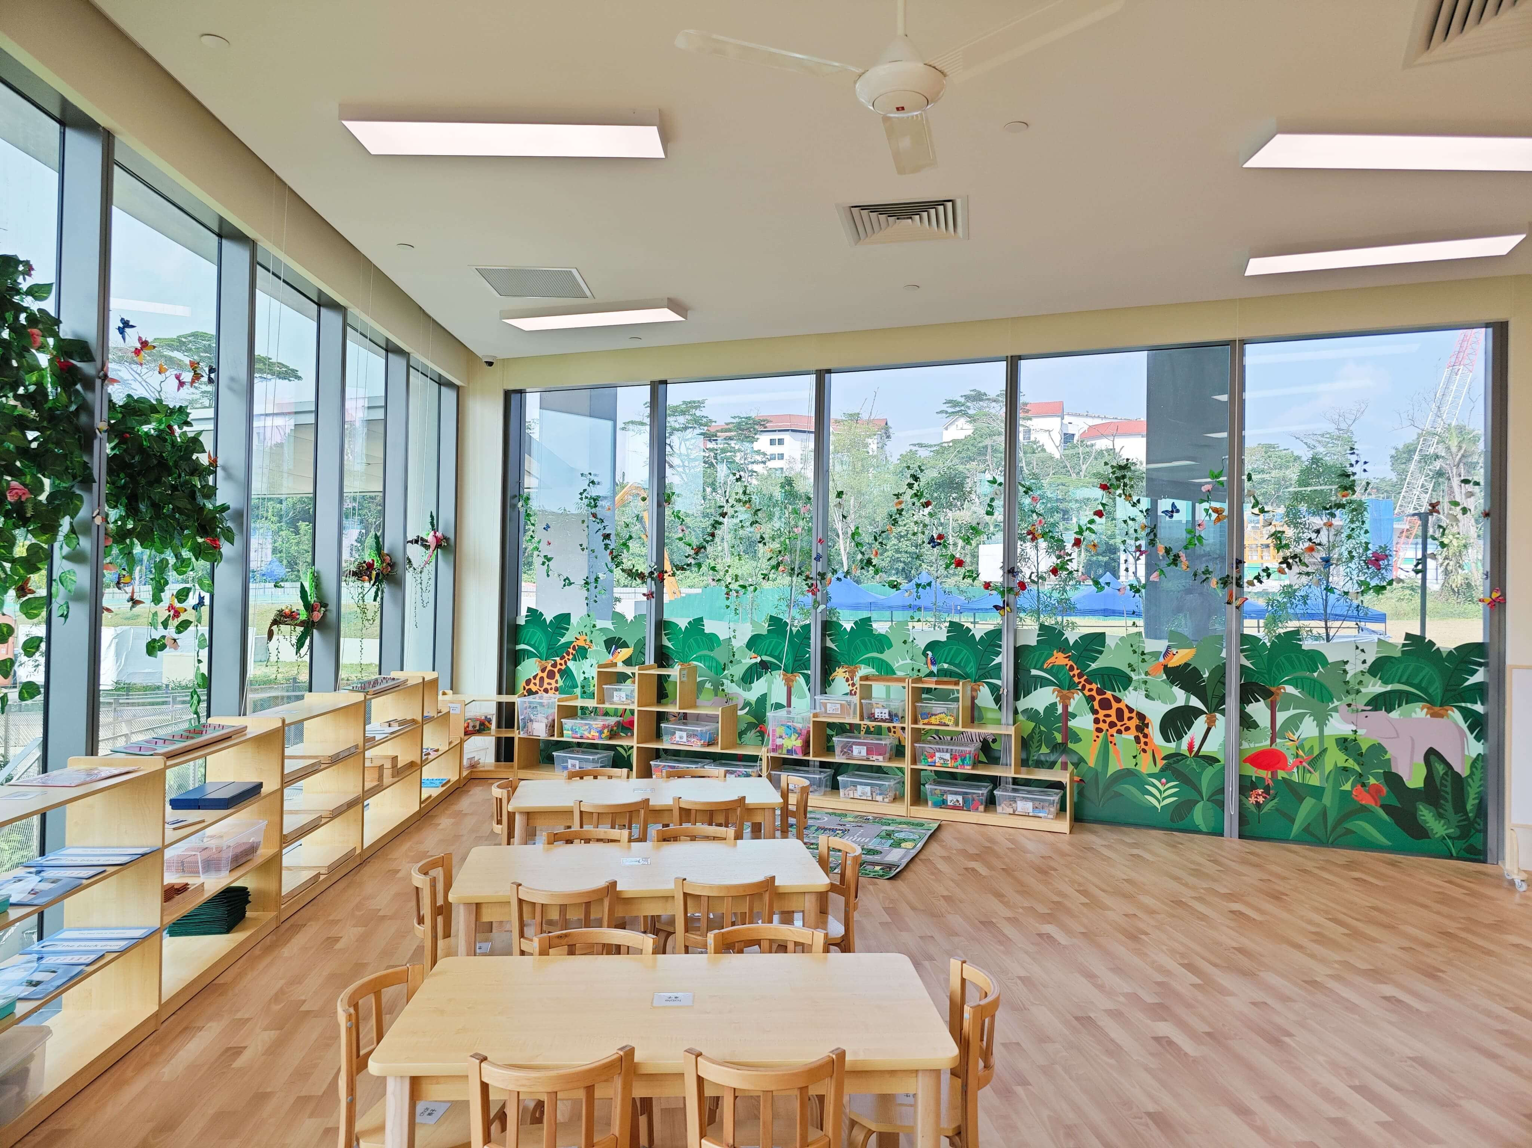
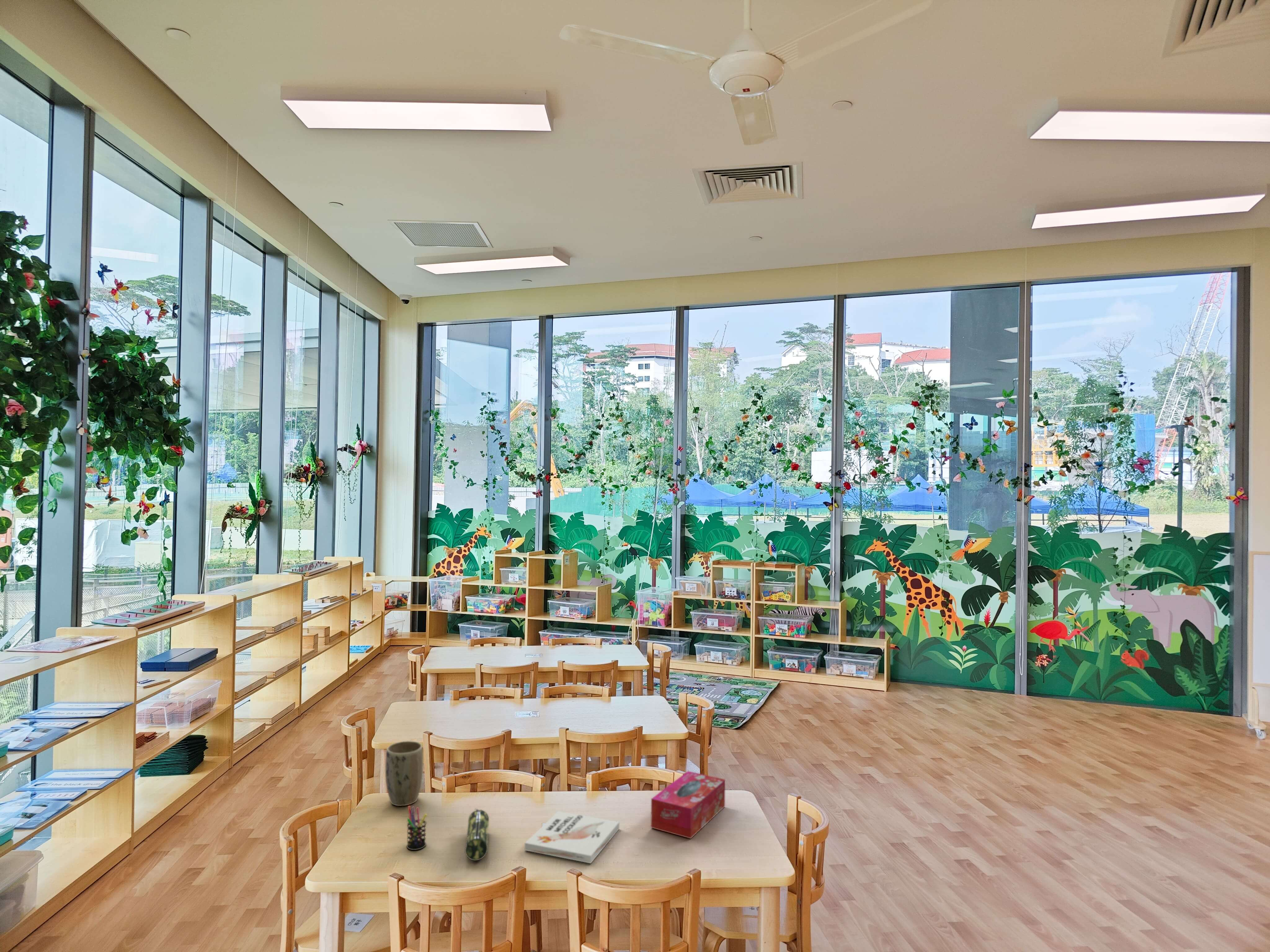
+ plant pot [385,741,424,806]
+ pen holder [406,805,428,850]
+ pencil case [465,808,489,861]
+ tissue box [651,771,726,839]
+ book [524,811,620,864]
